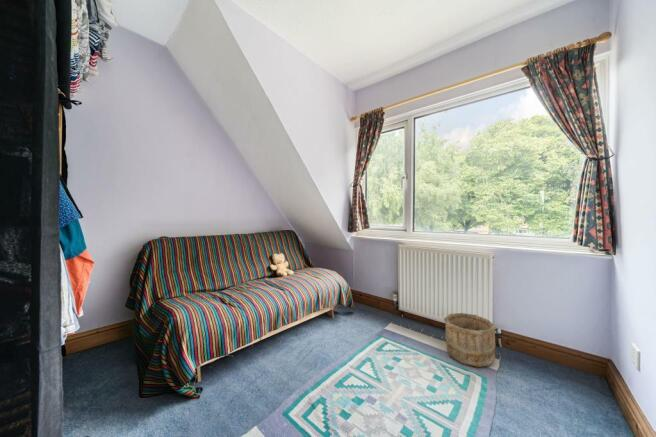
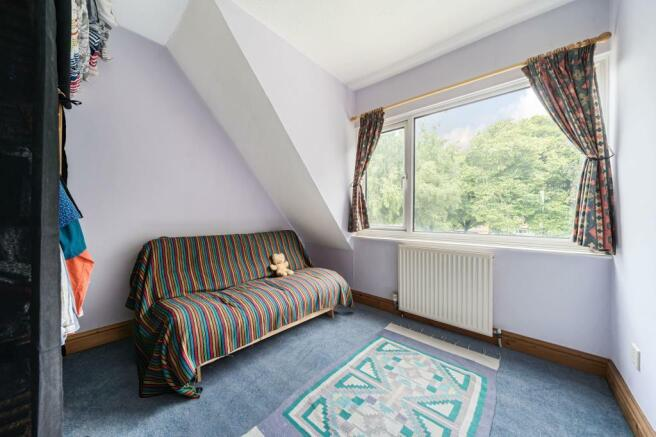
- wooden bucket [443,312,497,368]
